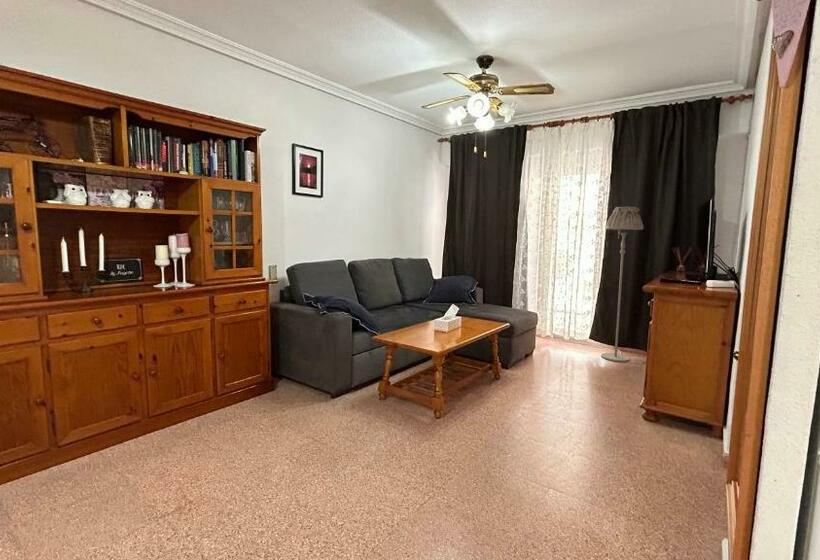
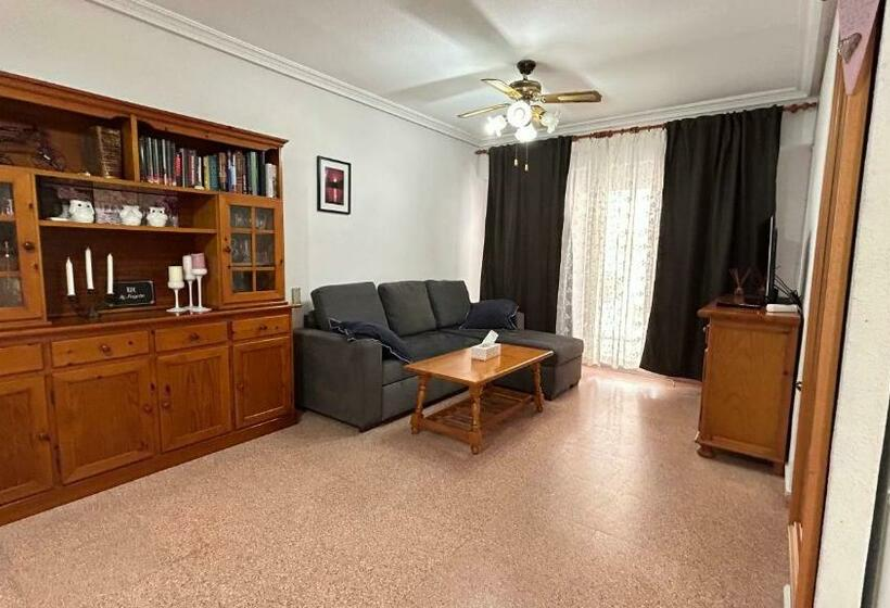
- floor lamp [600,206,645,363]
